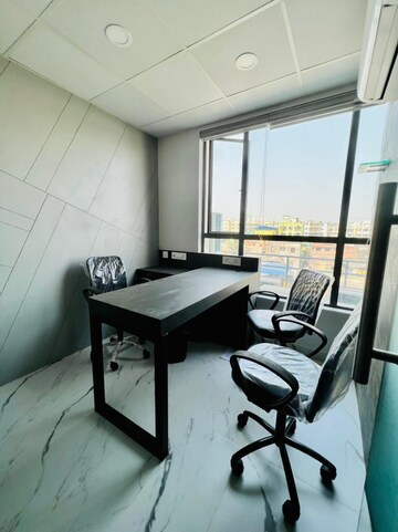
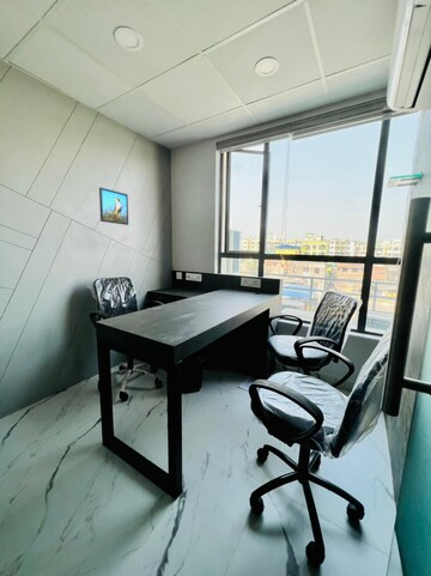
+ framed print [98,187,129,226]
